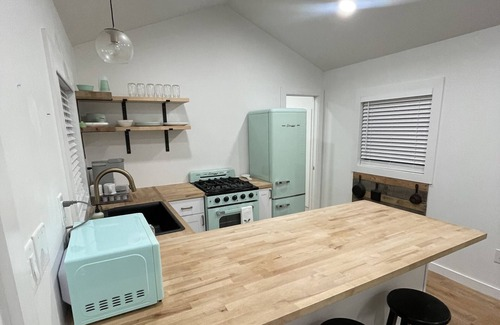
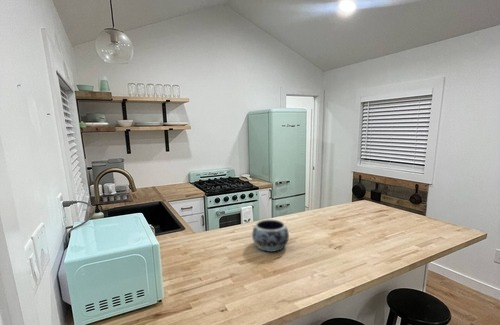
+ decorative bowl [251,219,290,253]
